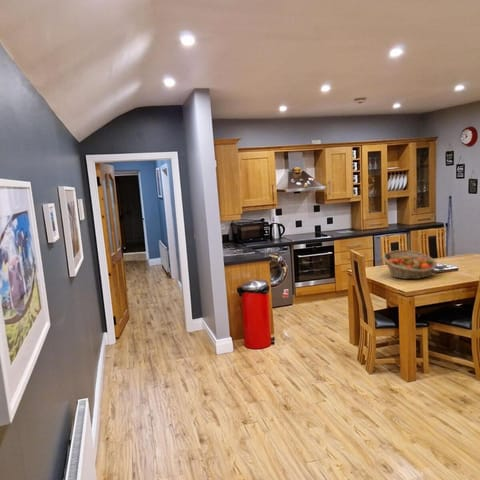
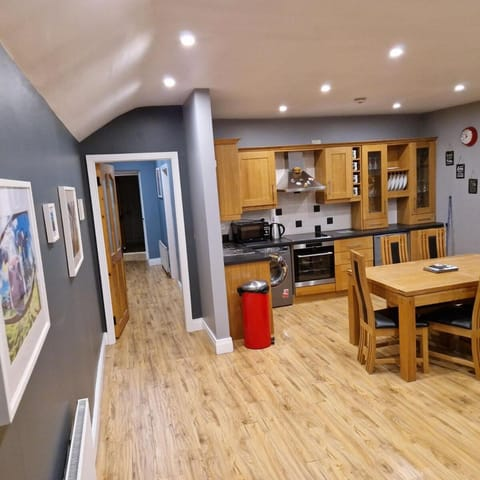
- fruit basket [381,249,438,280]
